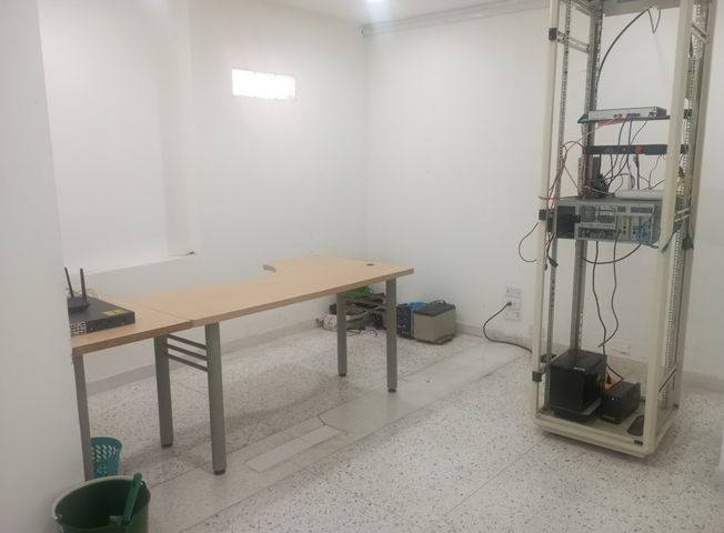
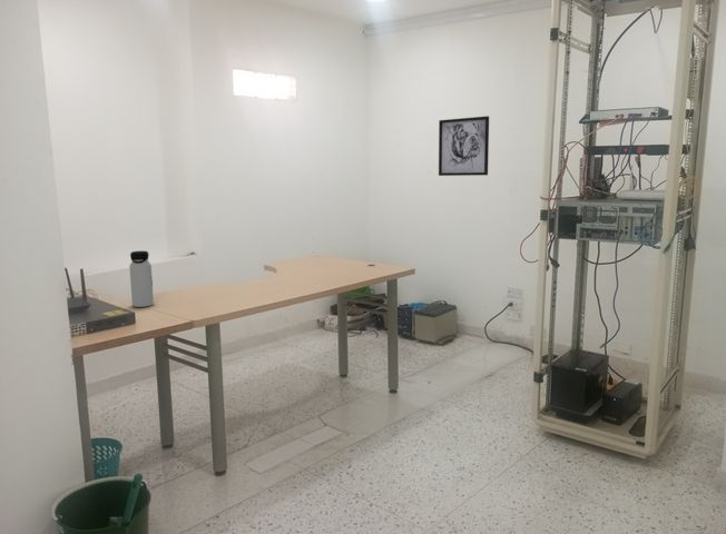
+ water bottle [128,250,155,308]
+ wall art [438,115,490,177]
